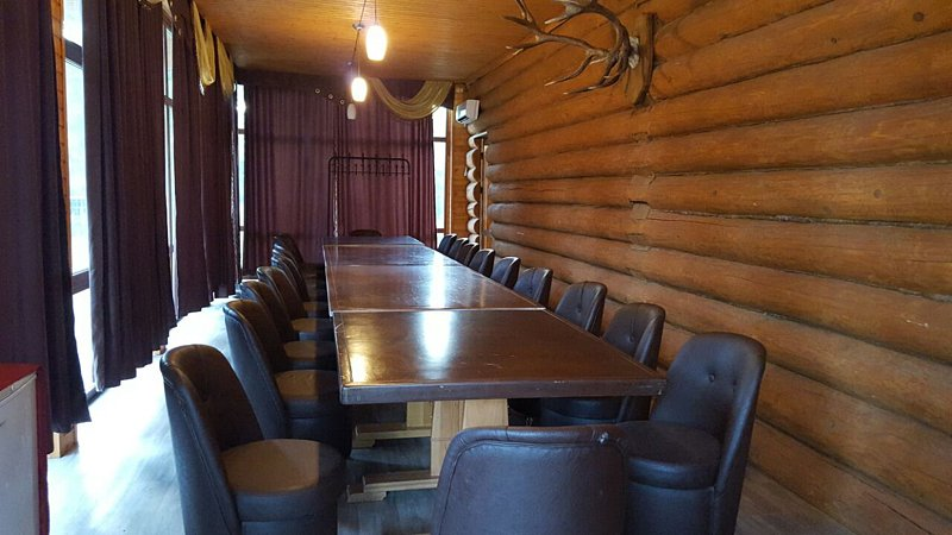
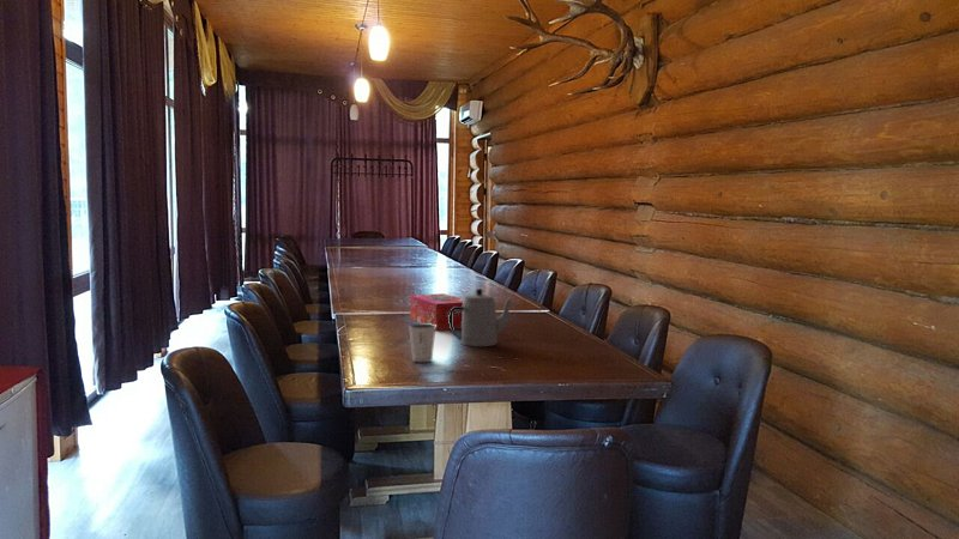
+ dixie cup [408,322,436,363]
+ tissue box [409,292,465,332]
+ teapot [448,287,514,347]
